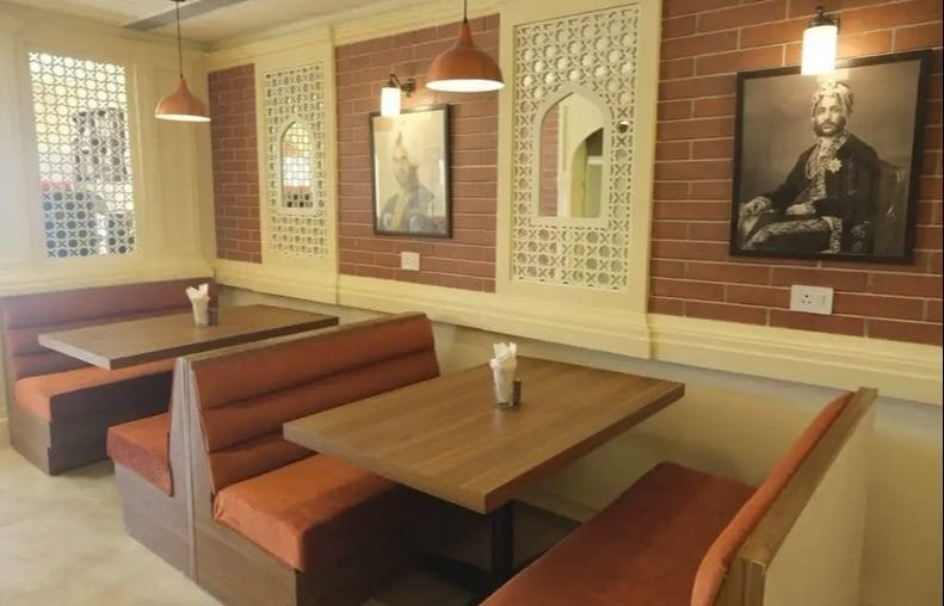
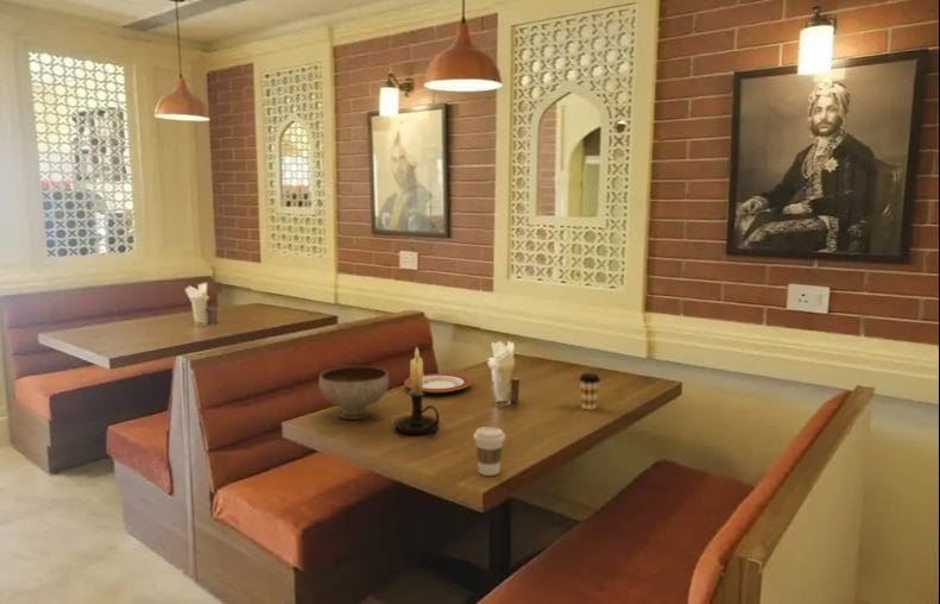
+ coffee cup [473,426,506,477]
+ candle holder [393,346,441,436]
+ coffee cup [578,372,601,410]
+ plate [404,372,472,394]
+ bowl [317,365,390,421]
